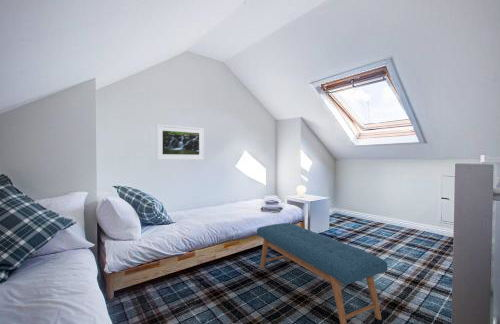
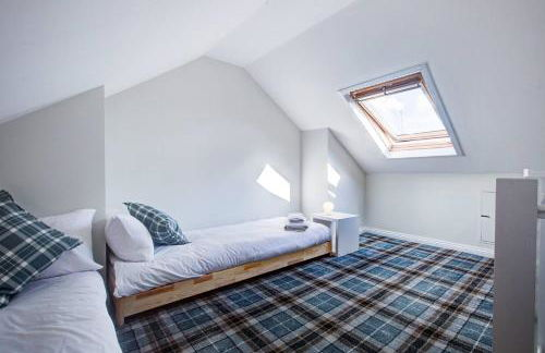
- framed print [155,123,205,161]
- bench [256,222,389,324]
